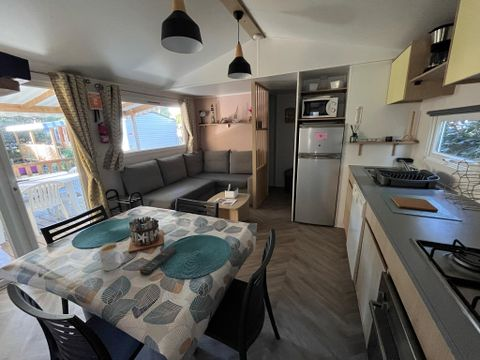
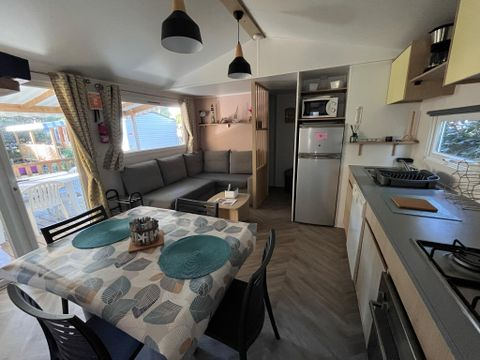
- remote control [139,246,177,276]
- mug [98,242,125,272]
